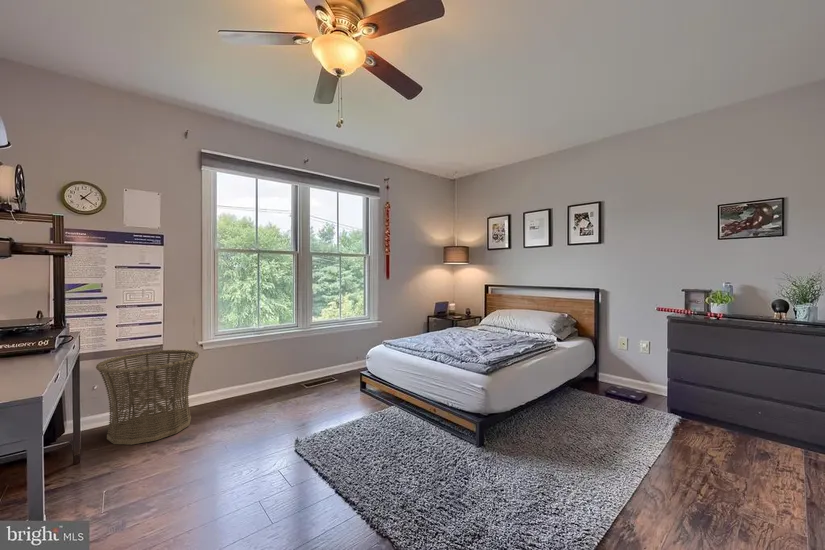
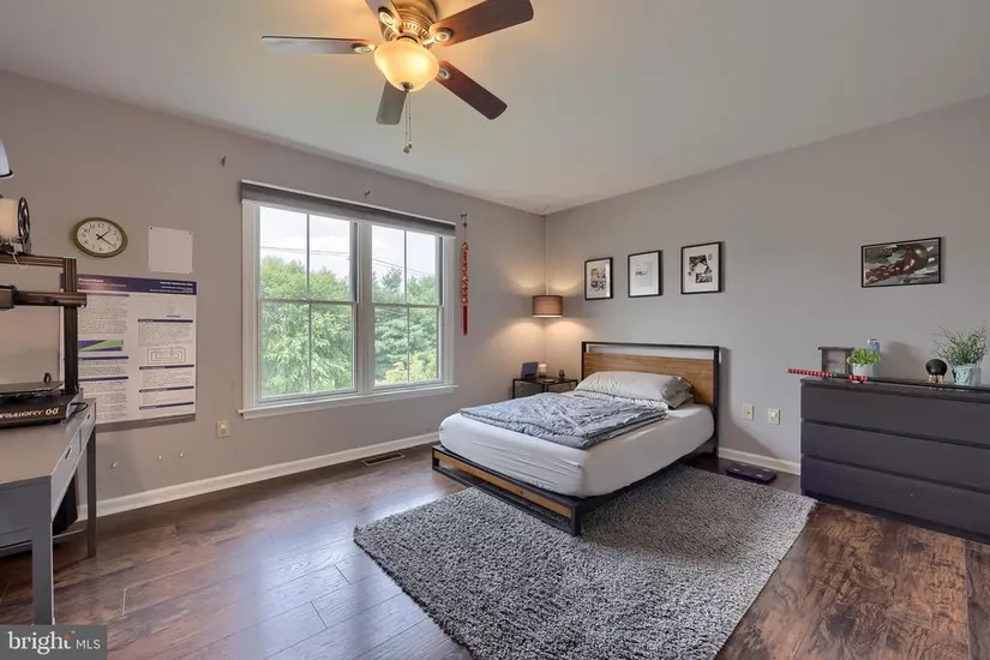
- basket [95,349,200,446]
